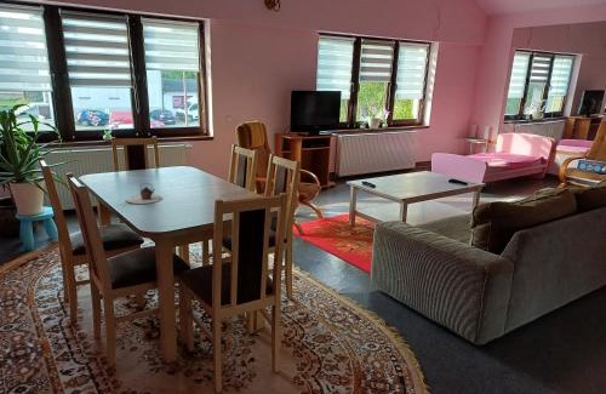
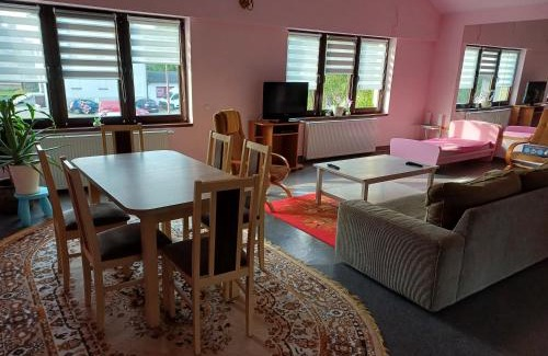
- teapot [126,182,164,205]
